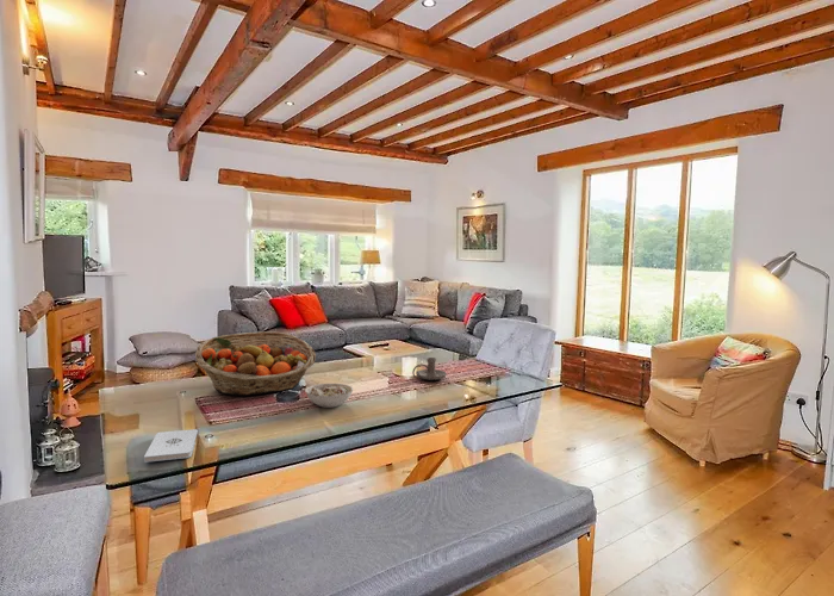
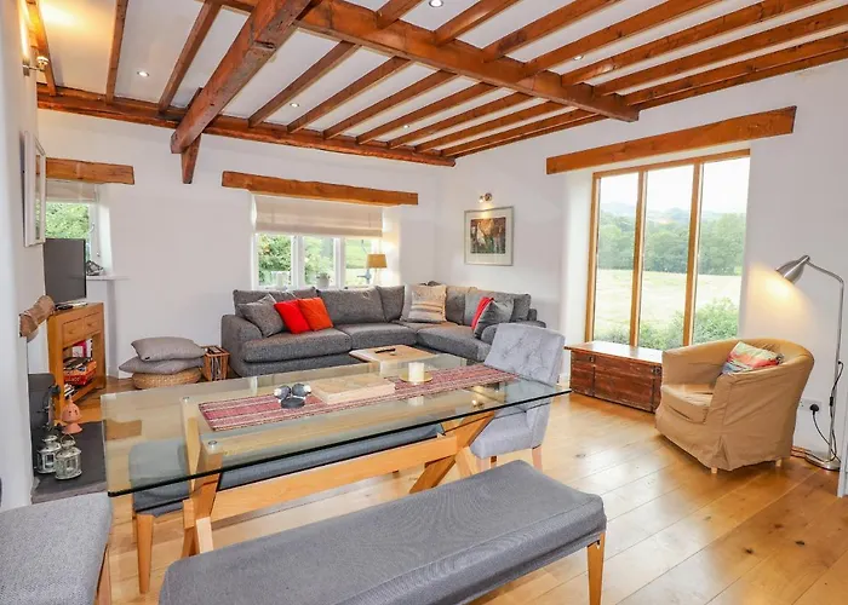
- candle holder [411,356,448,381]
- fruit basket [194,330,317,396]
- notepad [143,428,199,464]
- bowl [304,383,354,409]
